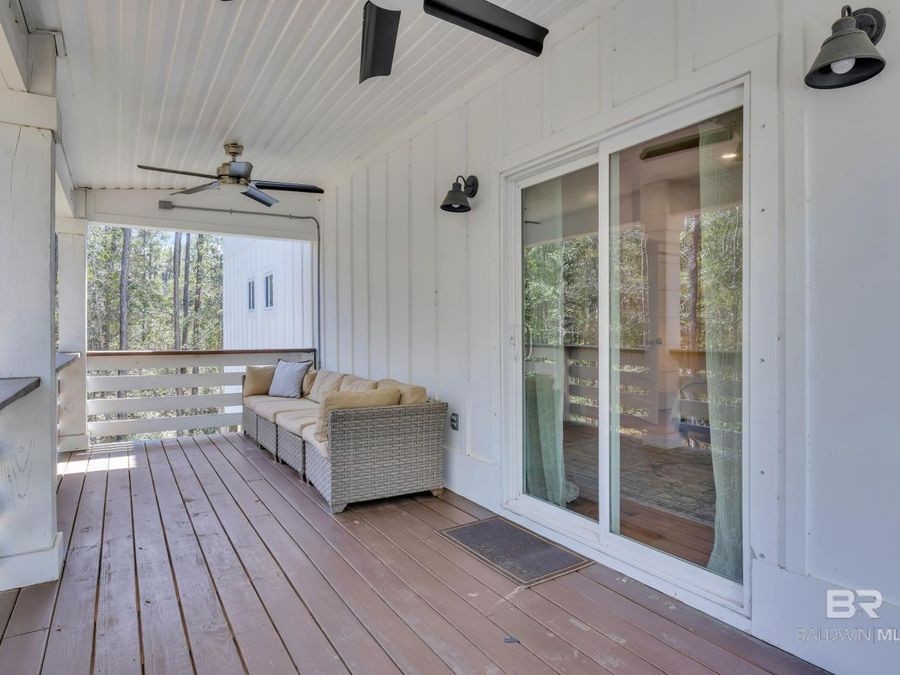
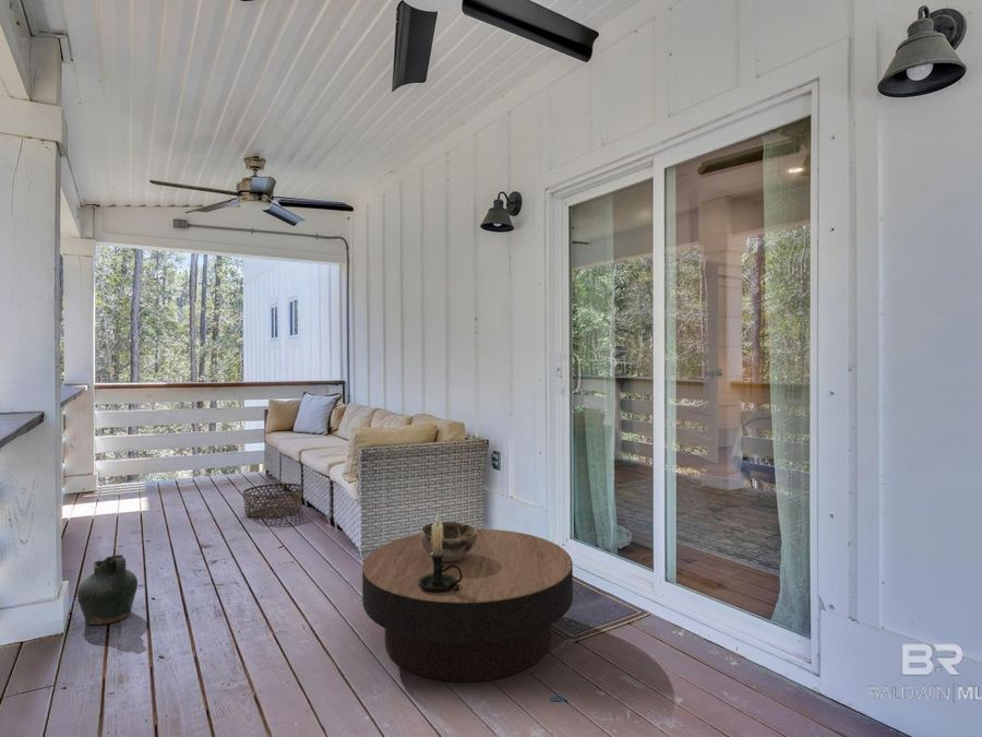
+ candle holder [419,512,463,593]
+ basket [242,482,303,520]
+ decorative bowl [419,521,477,561]
+ coffee table [361,527,574,682]
+ ceramic jug [76,554,139,626]
